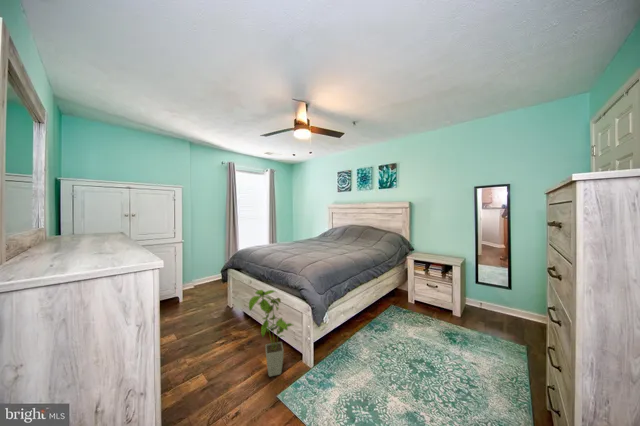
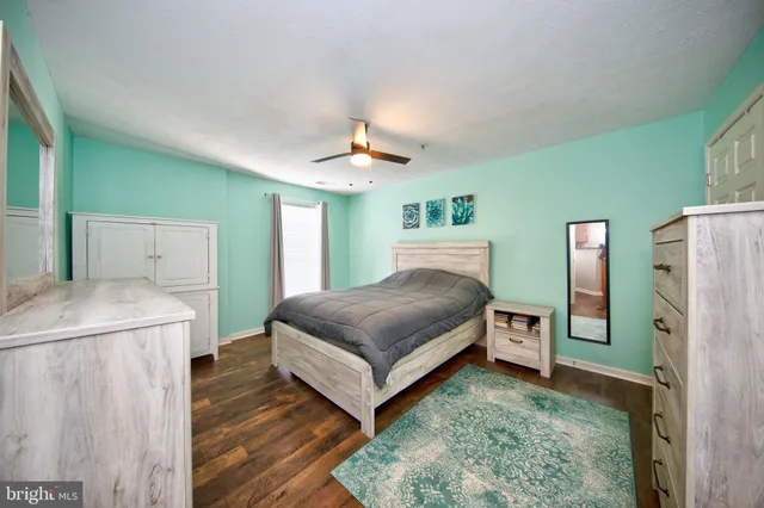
- house plant [248,288,294,378]
